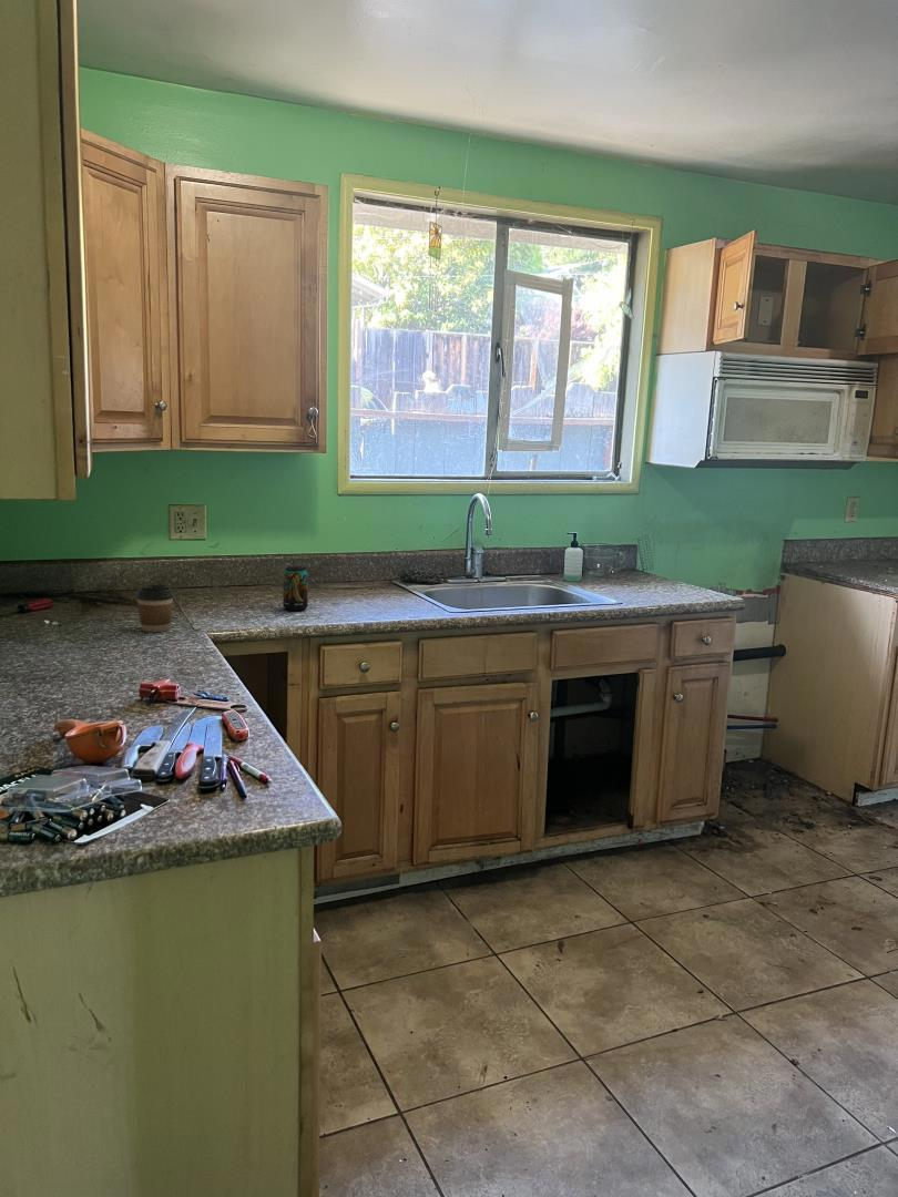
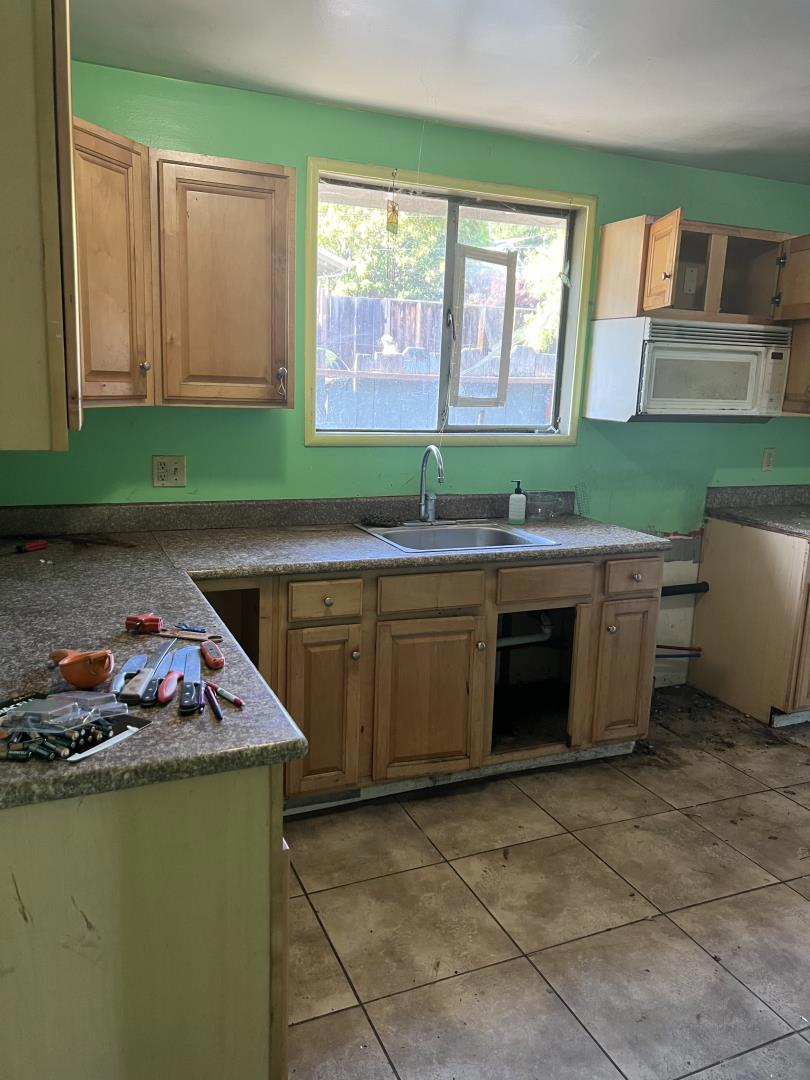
- coffee cup [135,582,175,633]
- beverage can [282,565,309,612]
